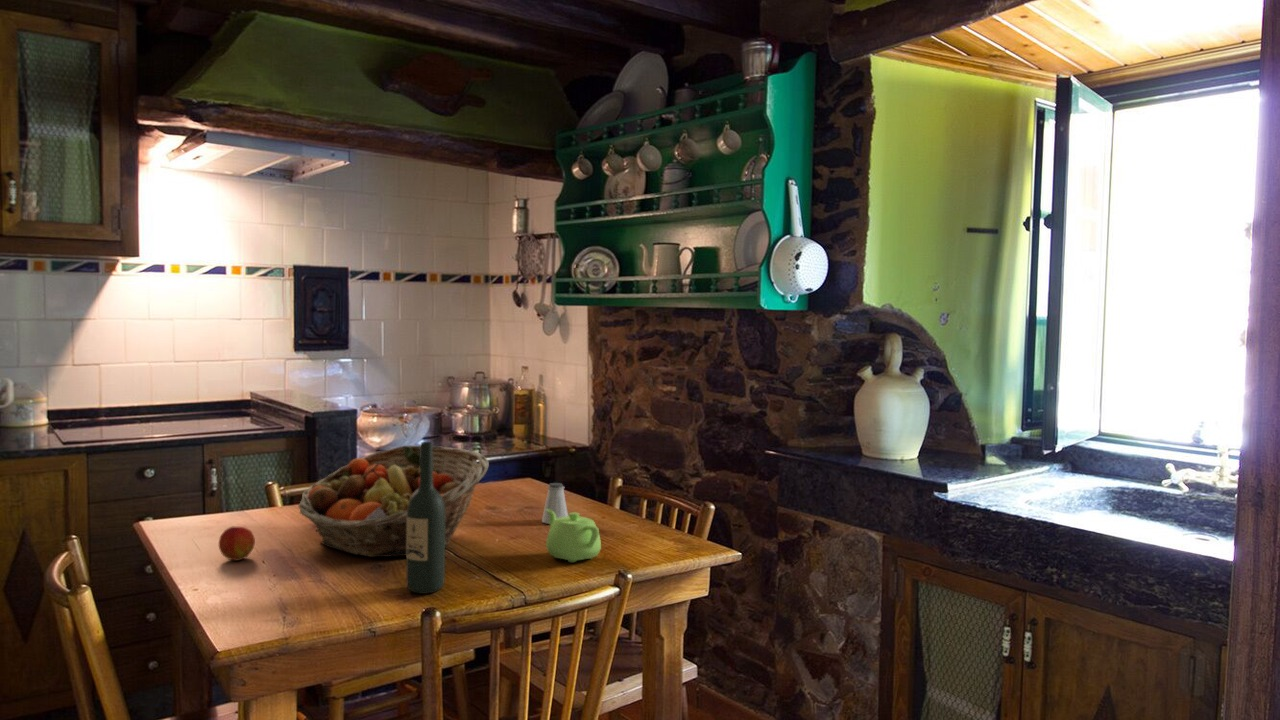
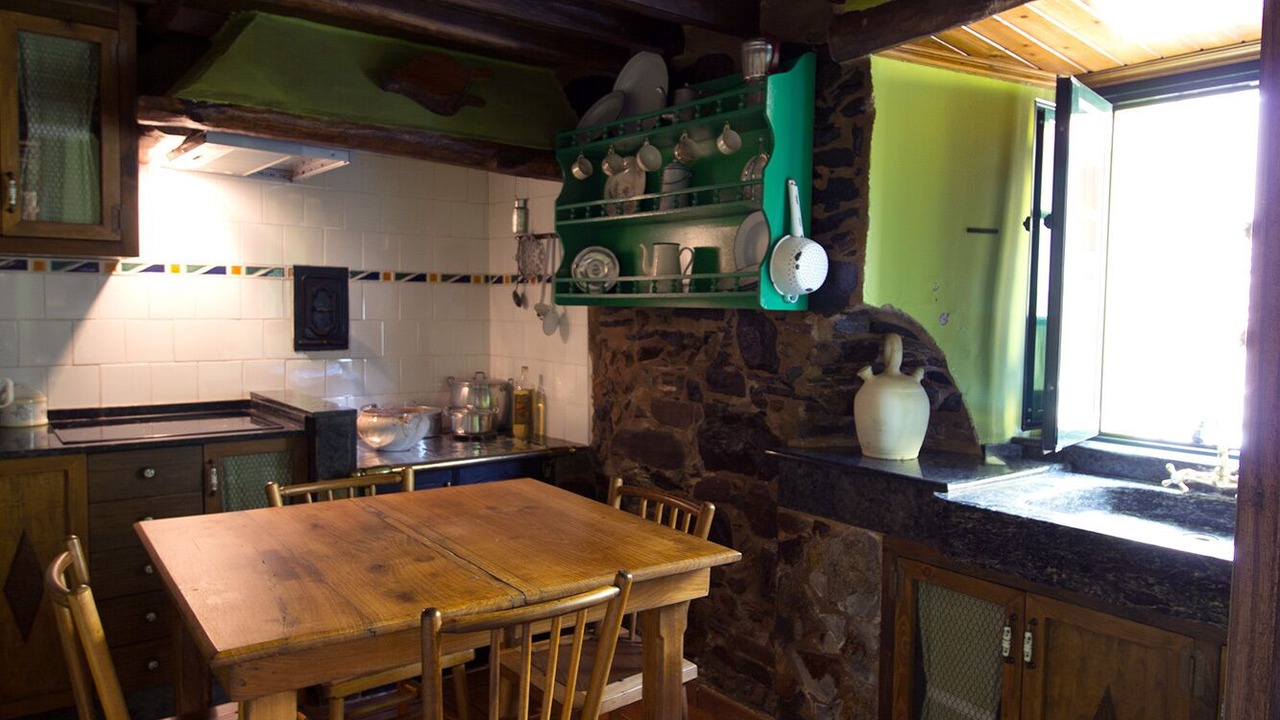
- peach [218,526,256,562]
- teapot [545,509,602,563]
- wine bottle [405,441,446,595]
- fruit basket [297,444,490,558]
- saltshaker [541,482,569,525]
